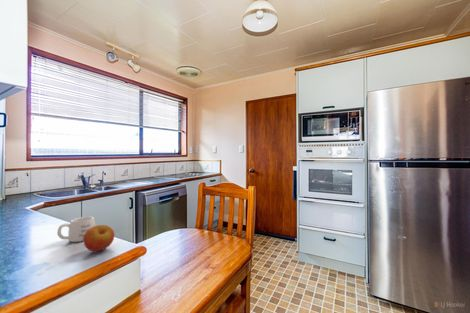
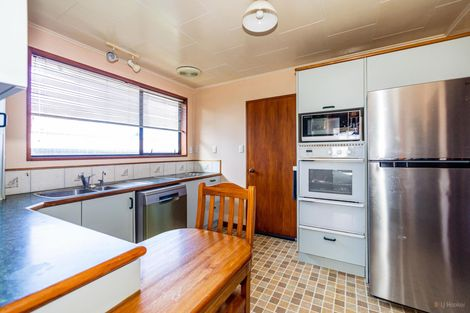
- mug [56,216,97,243]
- apple [82,224,115,252]
